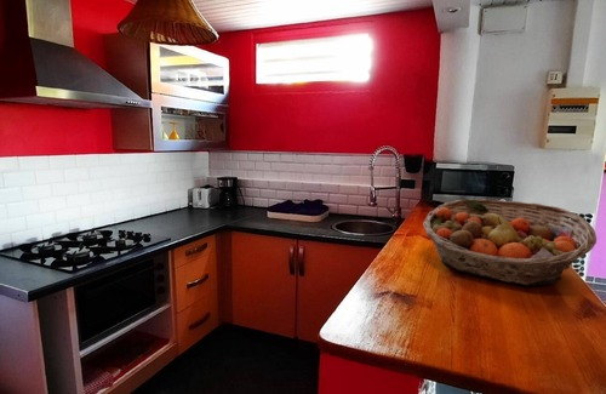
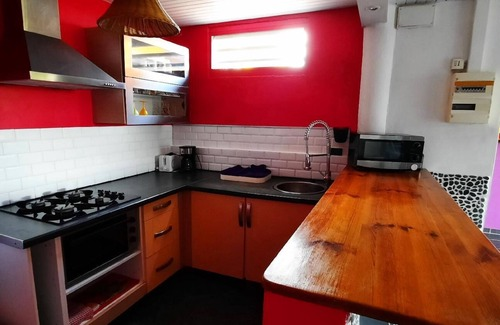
- fruit basket [422,198,598,286]
